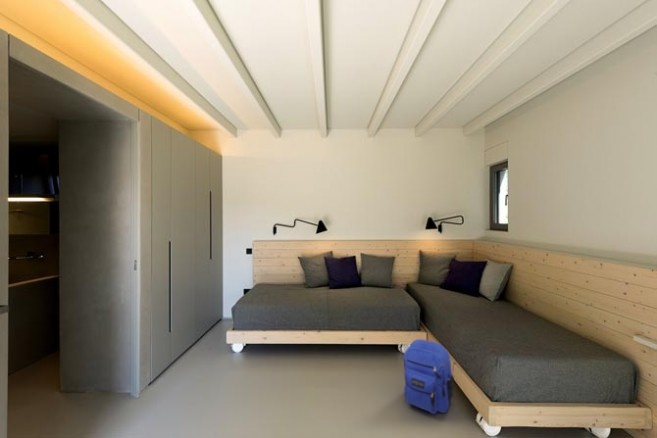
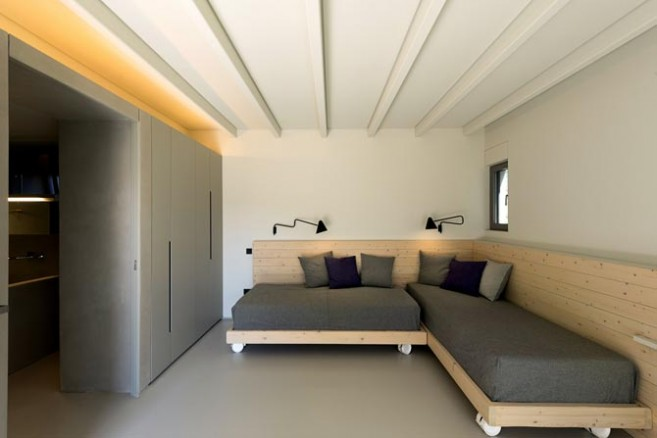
- backpack [403,338,455,415]
